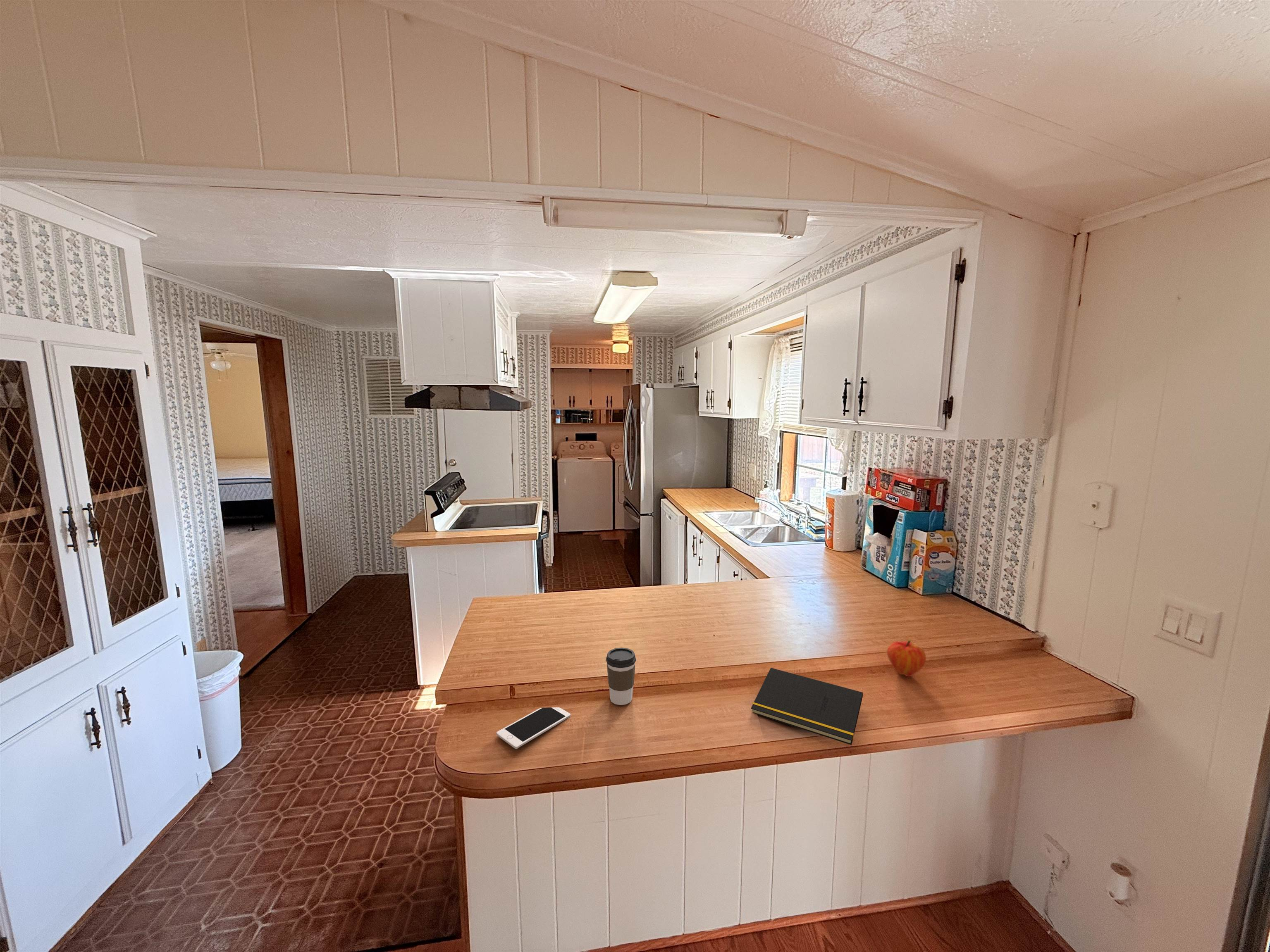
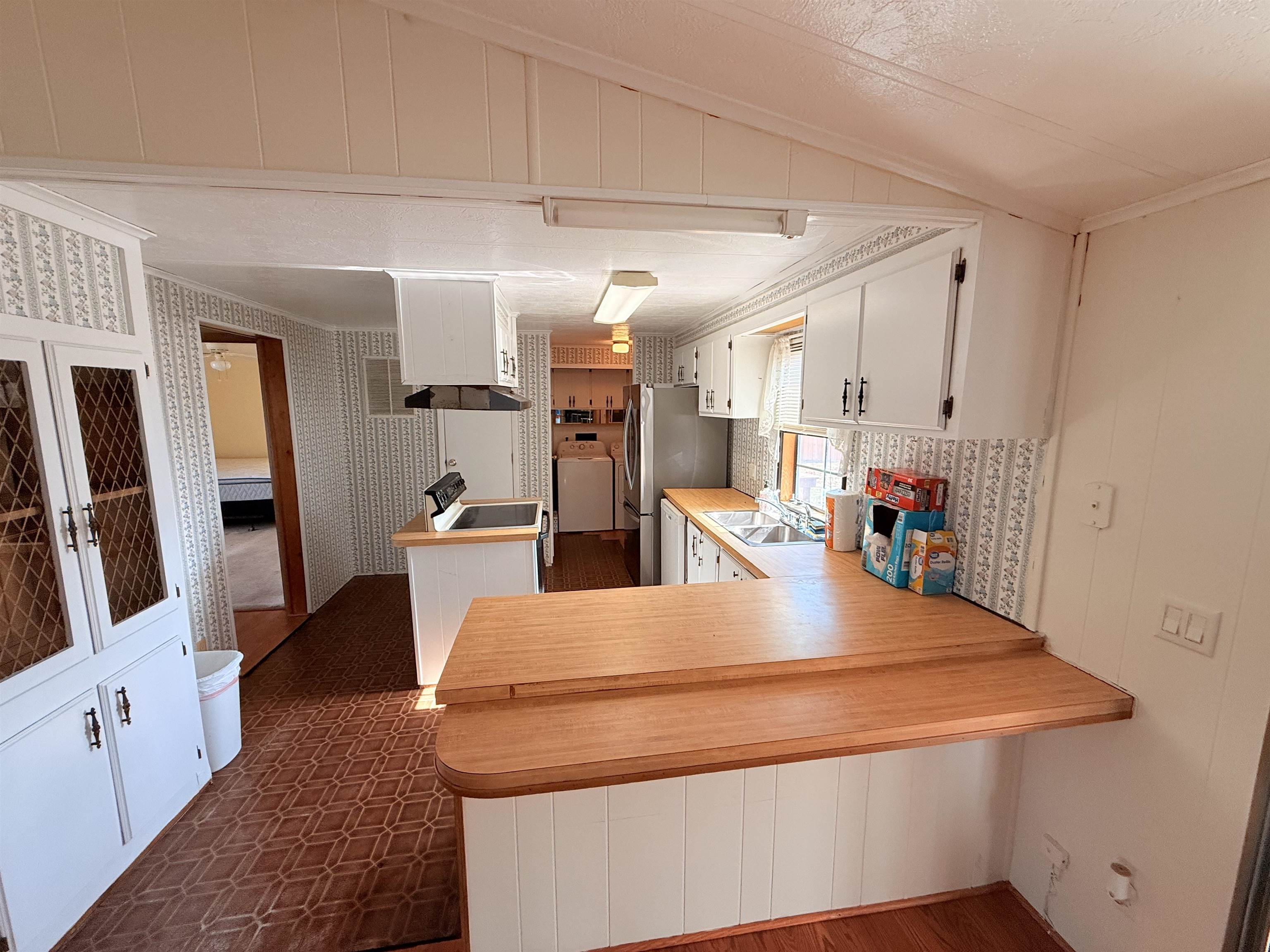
- coffee cup [606,647,637,705]
- cell phone [496,707,571,749]
- notepad [751,667,863,745]
- fruit [887,639,926,677]
